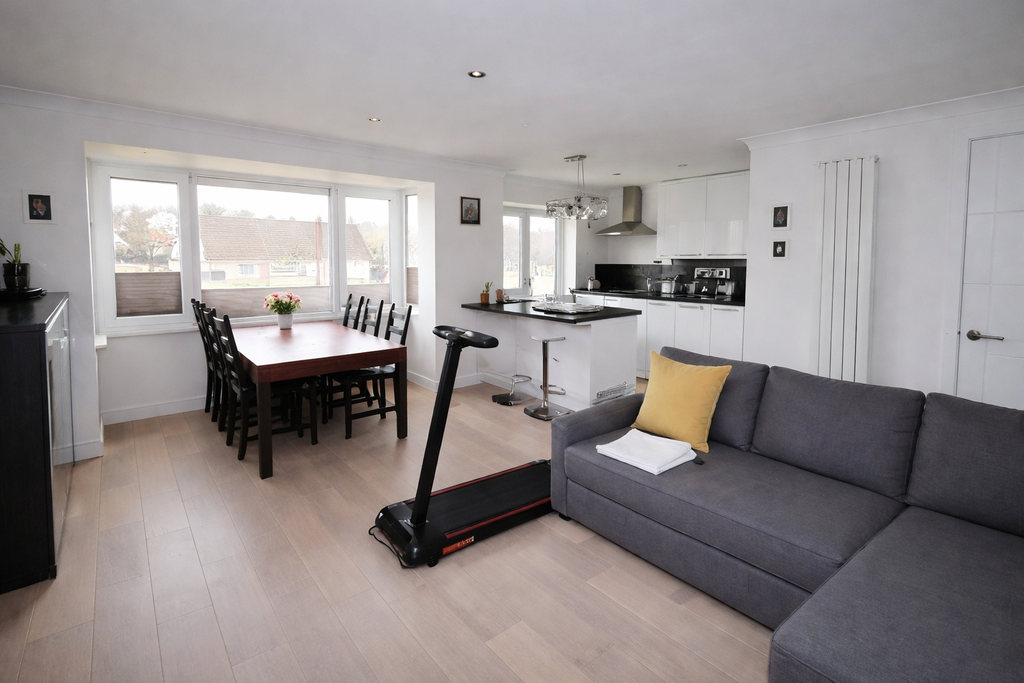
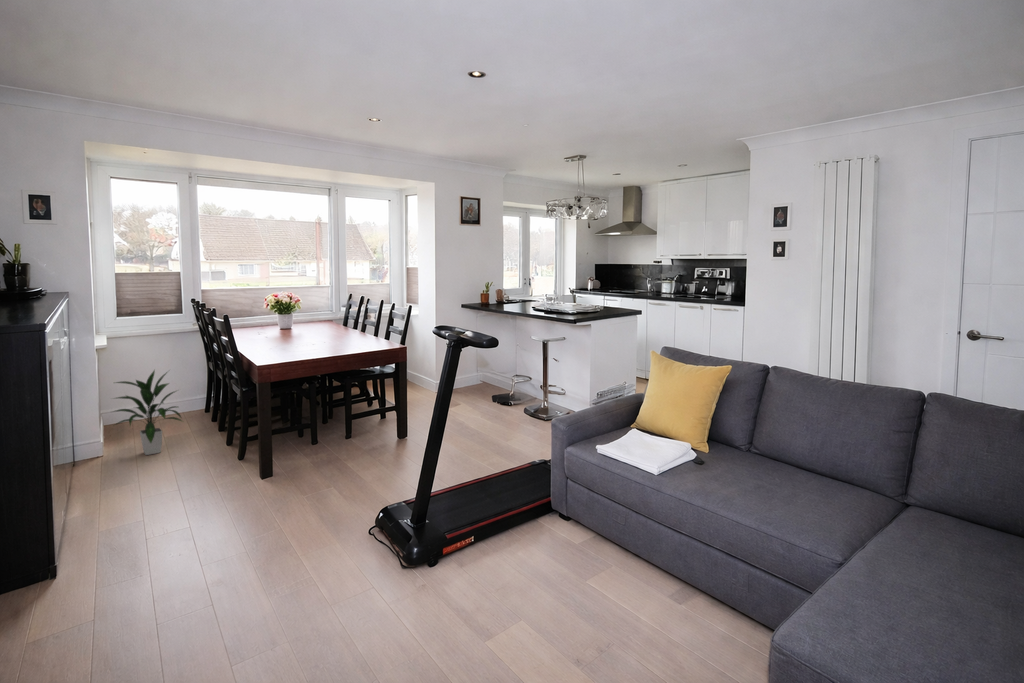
+ indoor plant [111,369,185,456]
